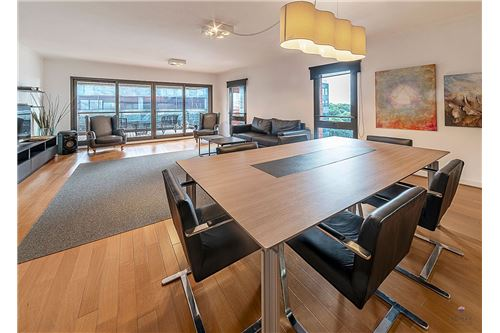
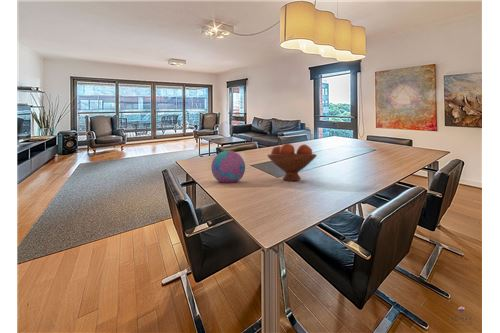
+ decorative ball [210,150,246,184]
+ fruit bowl [266,143,318,182]
